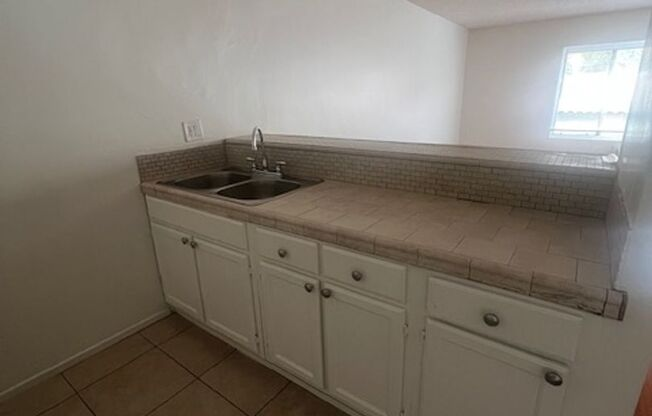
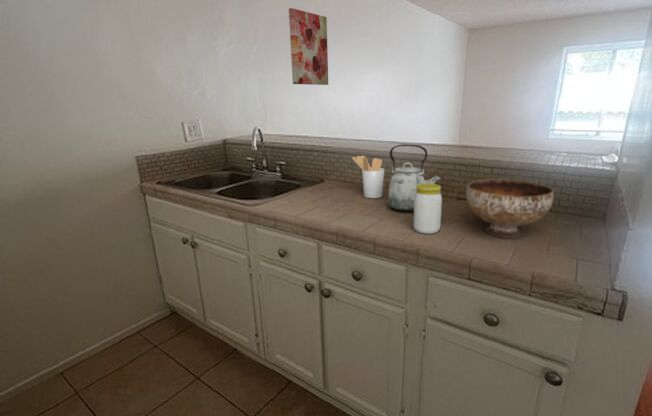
+ bowl [465,179,555,239]
+ kettle [387,143,443,212]
+ wall art [288,7,329,86]
+ utensil holder [351,155,385,199]
+ jar [412,183,443,235]
